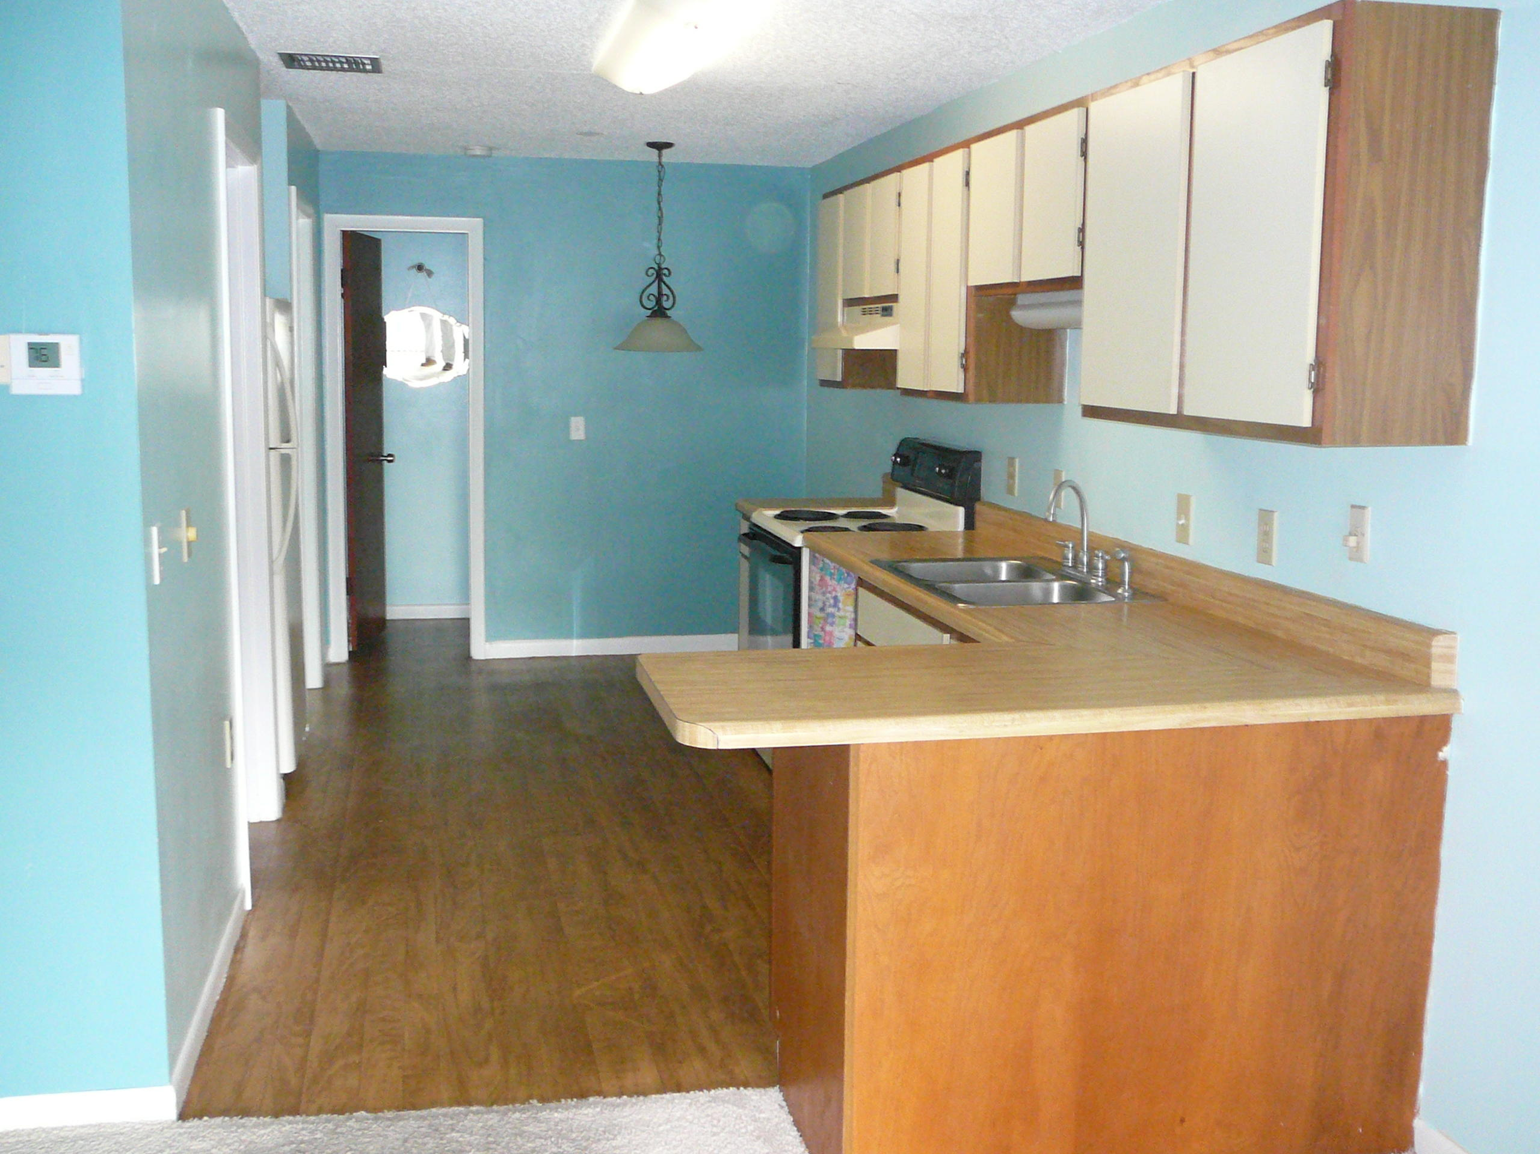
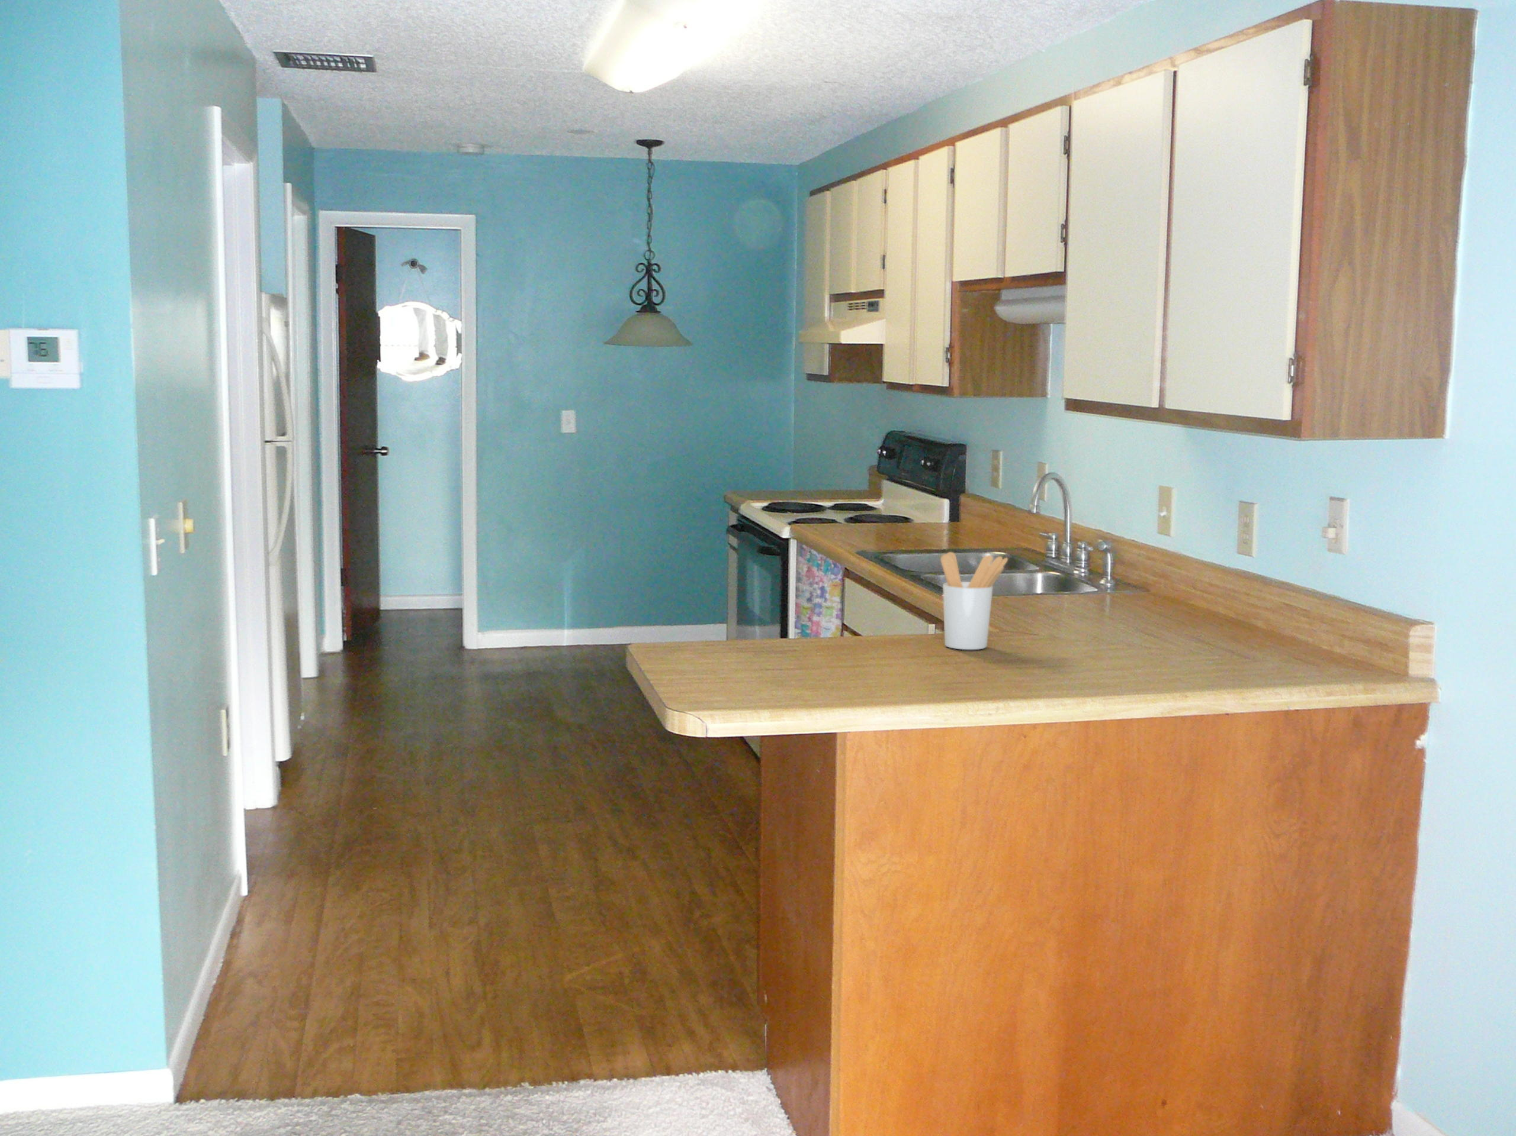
+ utensil holder [939,551,1009,650]
